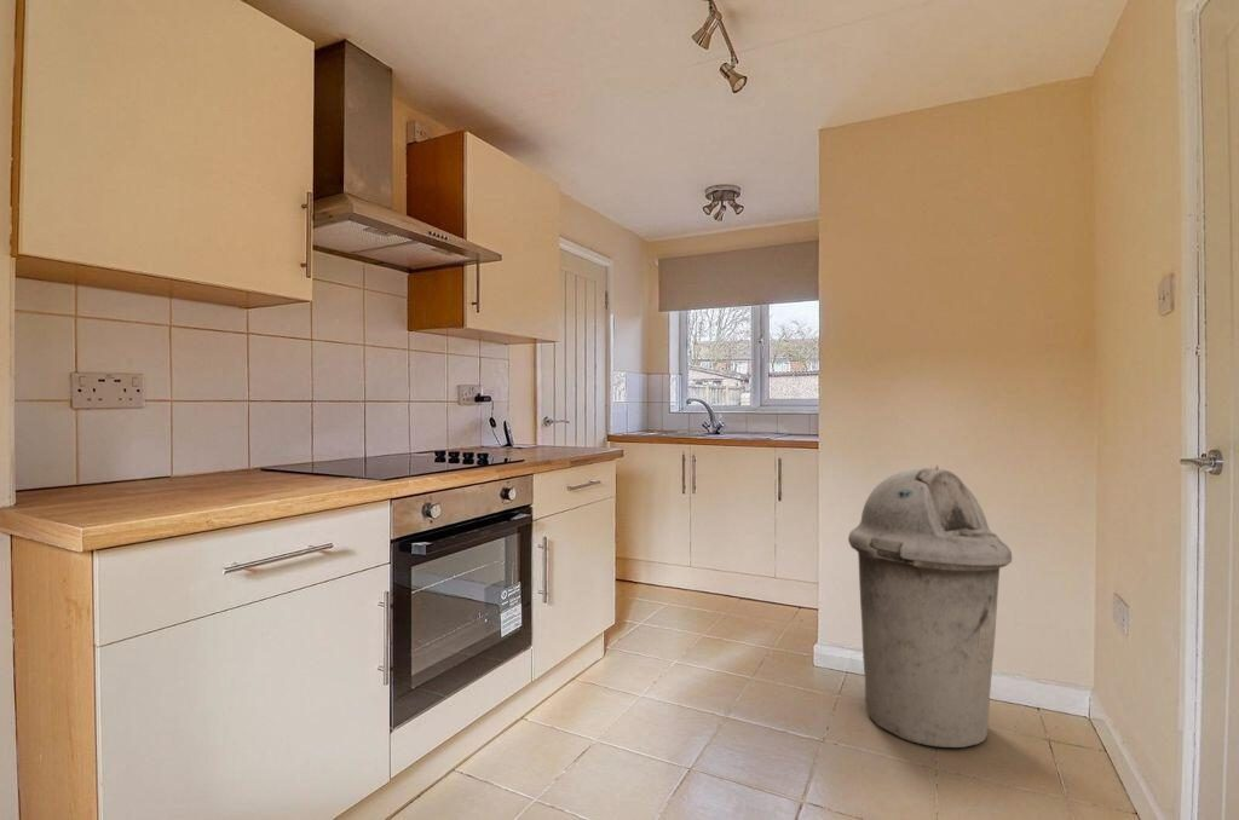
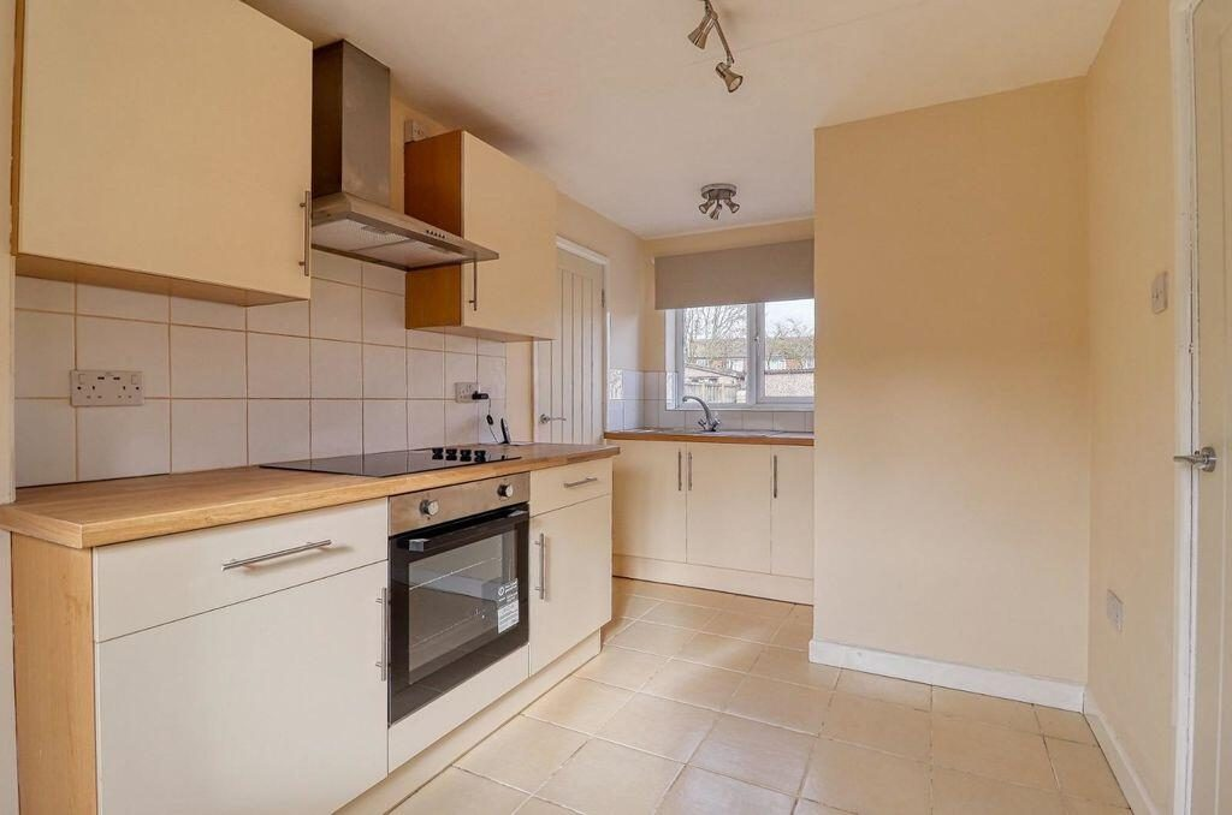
- trash can [847,464,1013,749]
